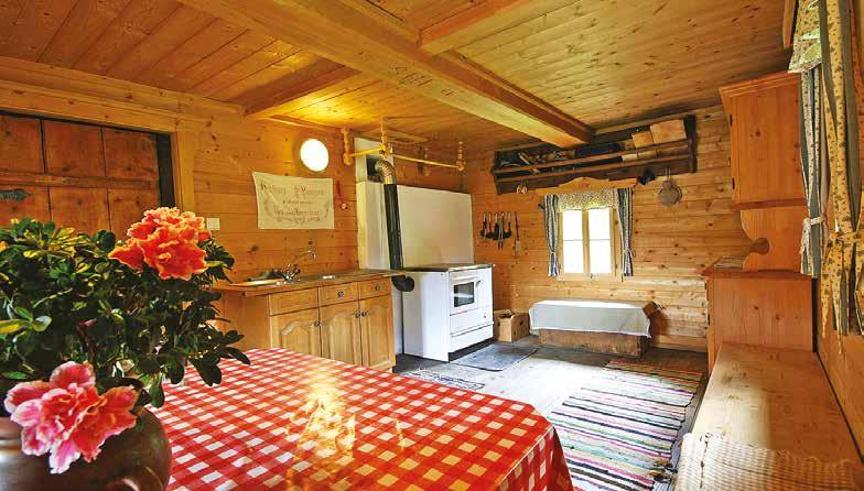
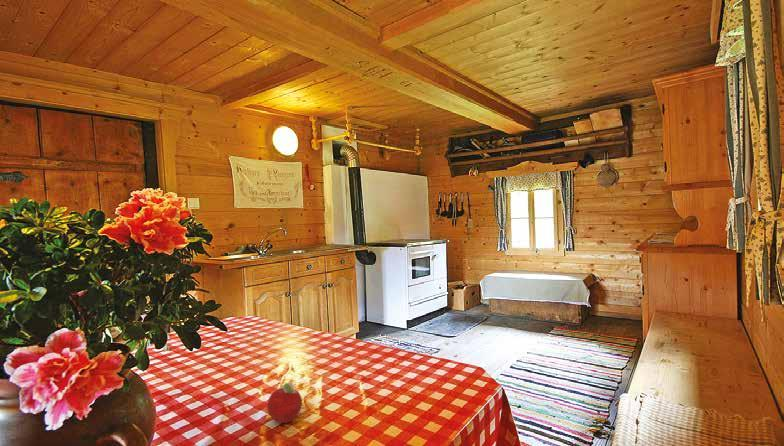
+ fruit [266,381,303,424]
